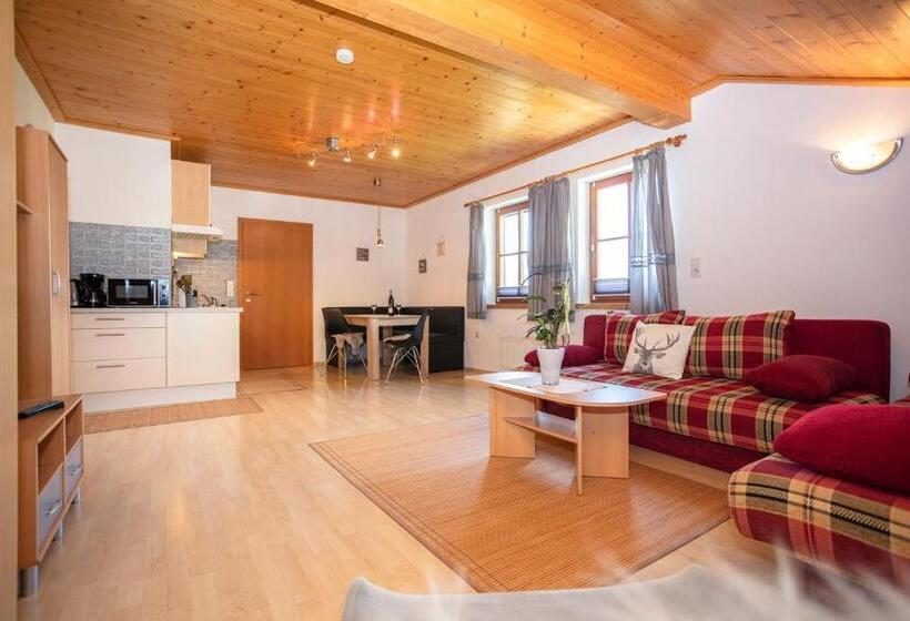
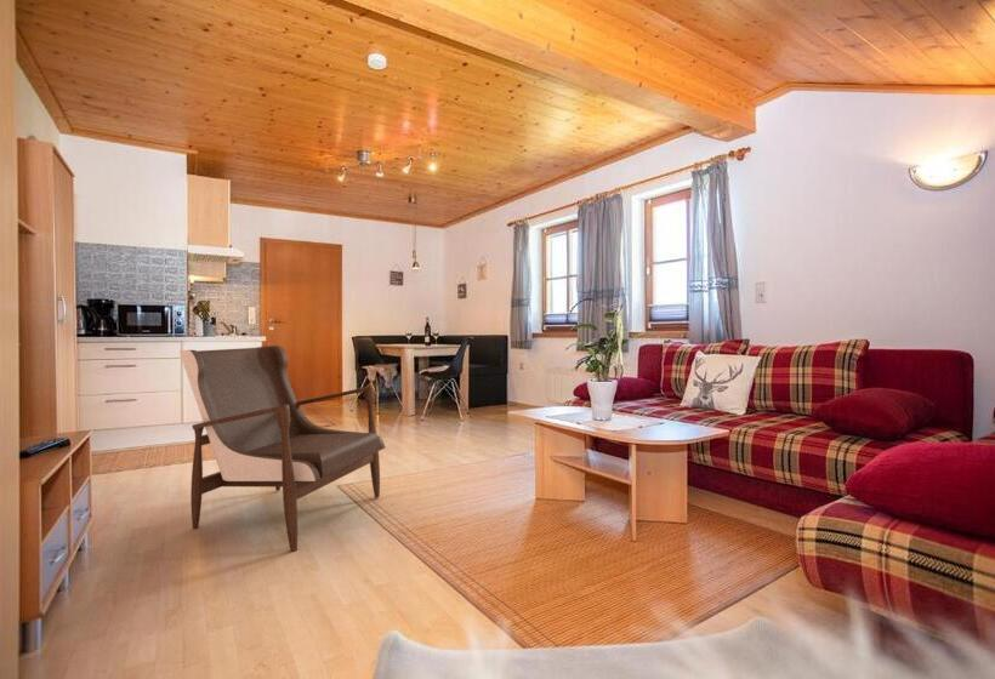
+ armchair [178,344,386,553]
